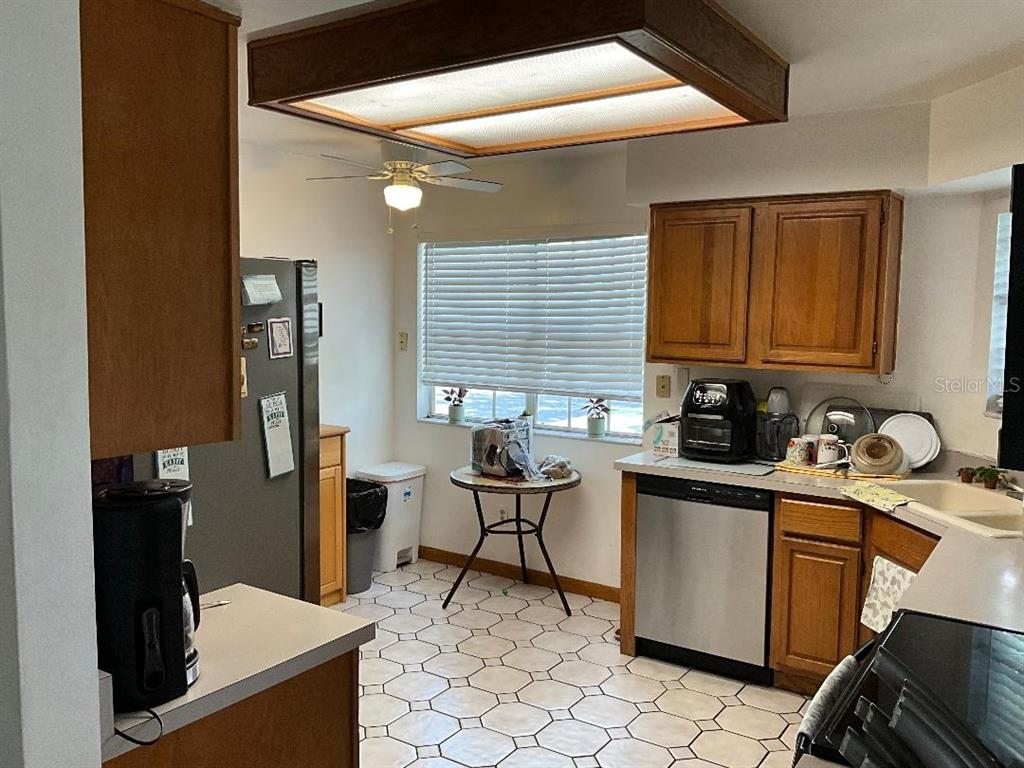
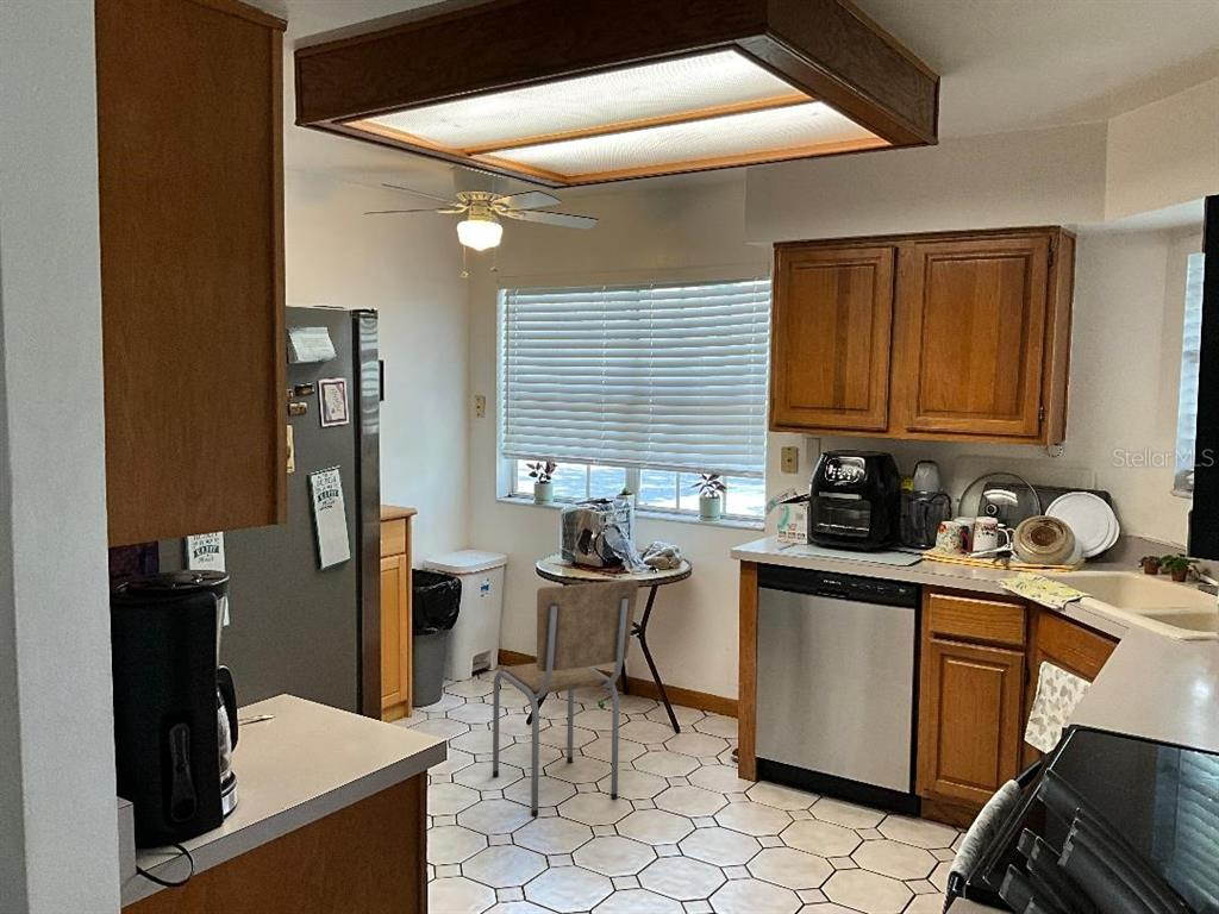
+ dining chair [492,578,640,818]
